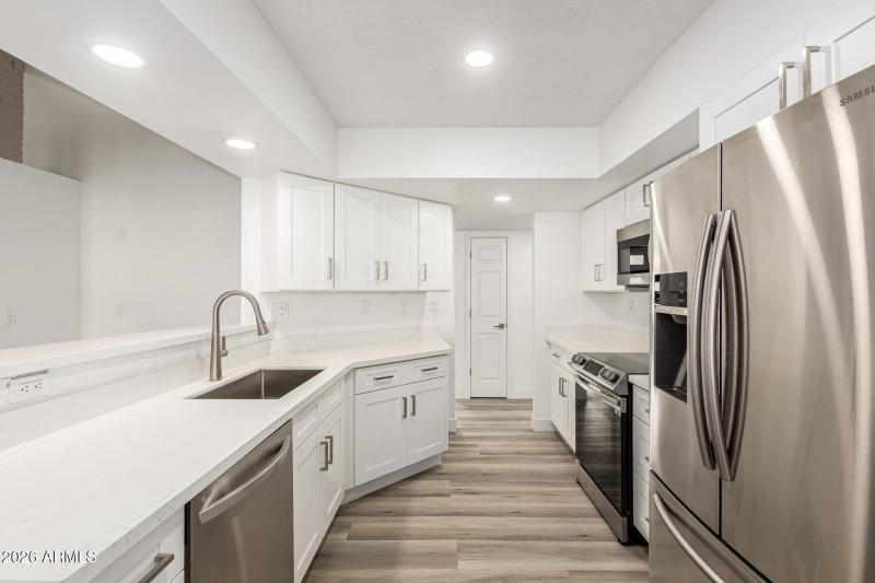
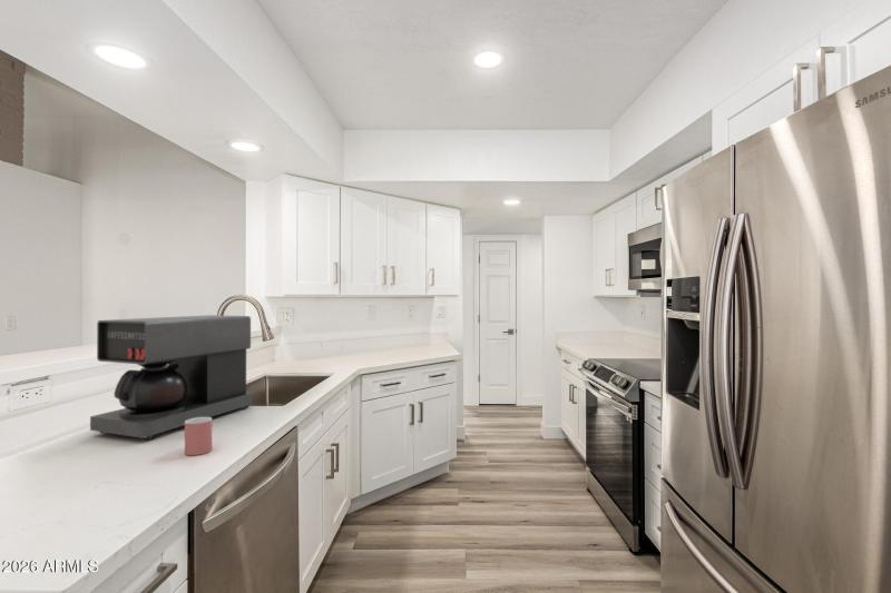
+ cup [184,417,213,456]
+ coffee maker [89,314,253,442]
